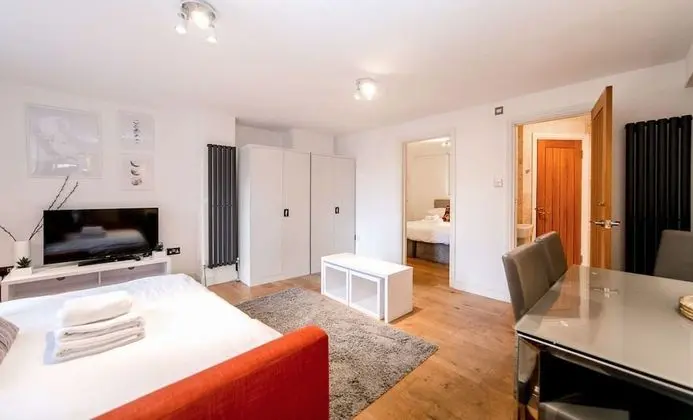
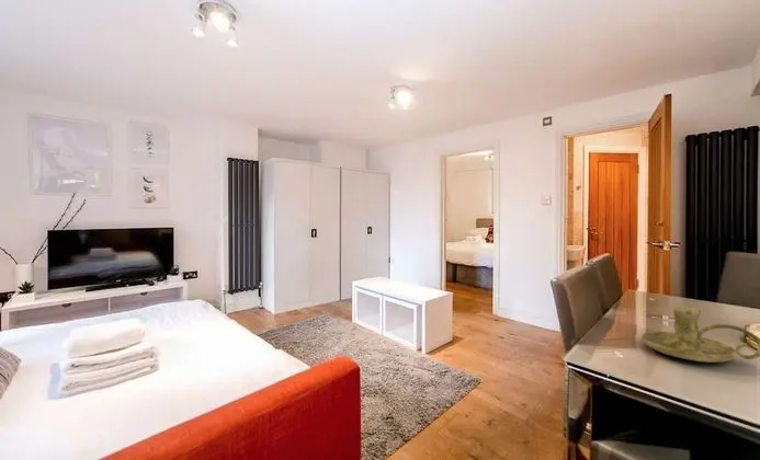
+ candle holder [640,306,760,364]
